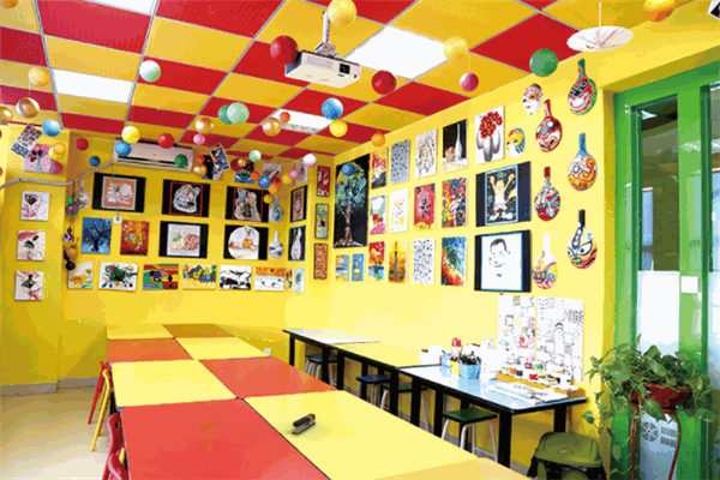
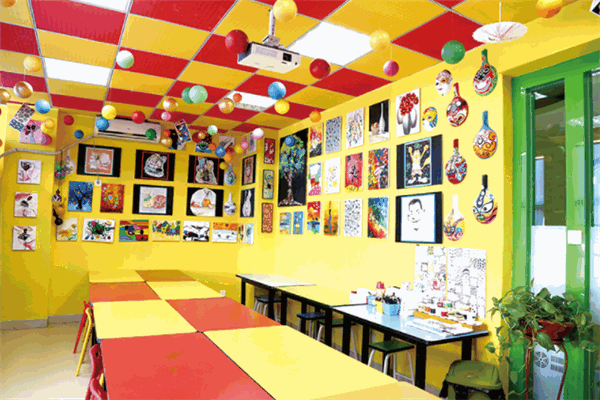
- stapler [290,413,317,436]
